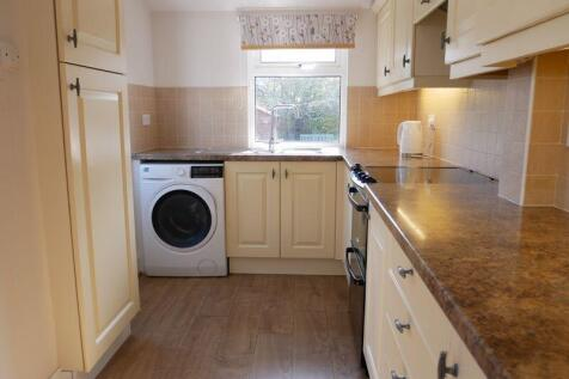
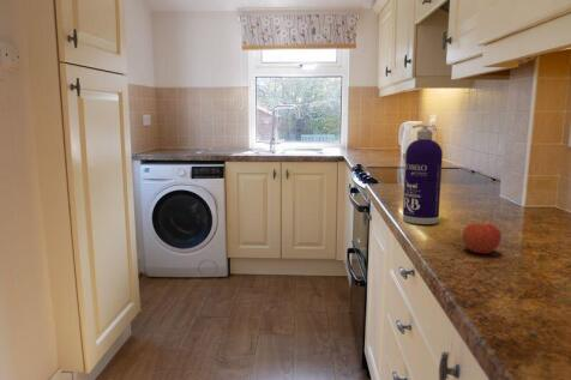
+ spray bottle [402,123,444,225]
+ apple [462,217,503,255]
